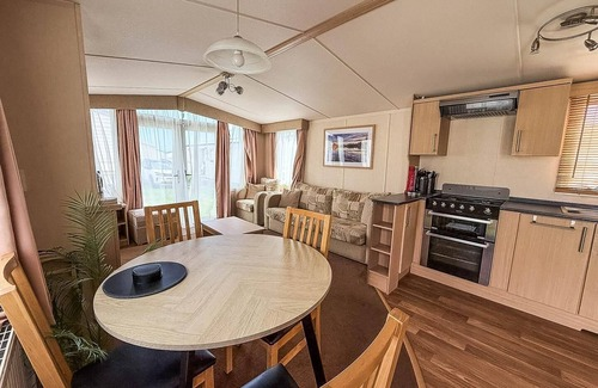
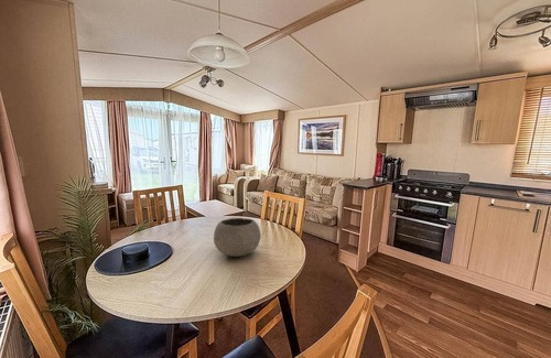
+ bowl [213,217,262,258]
